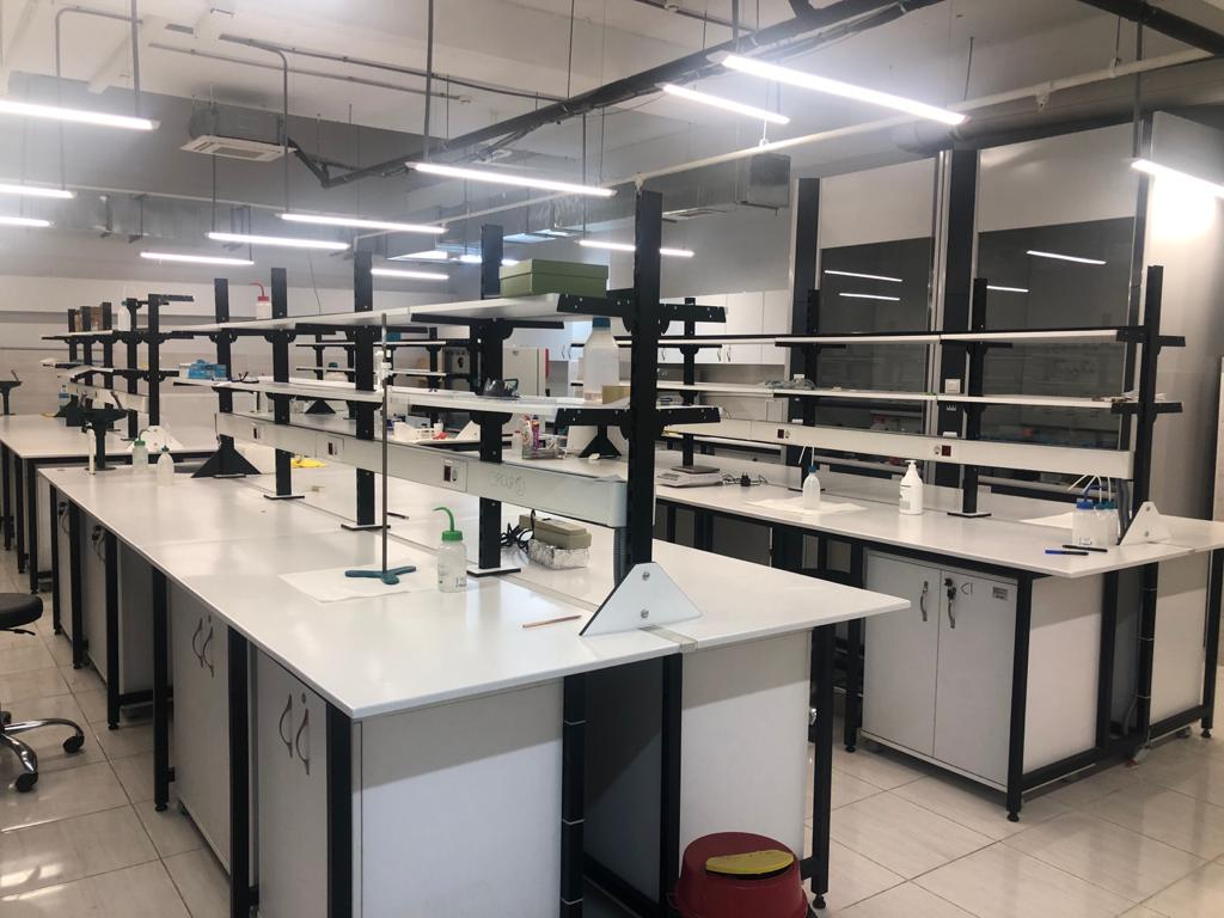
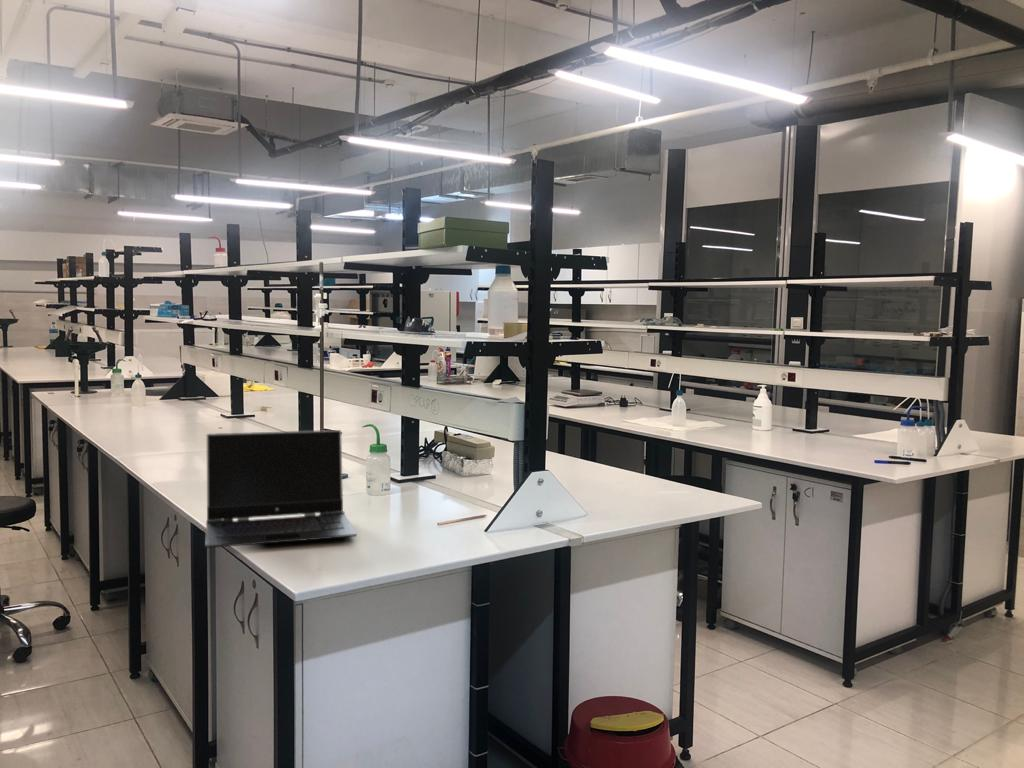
+ laptop computer [204,429,358,549]
